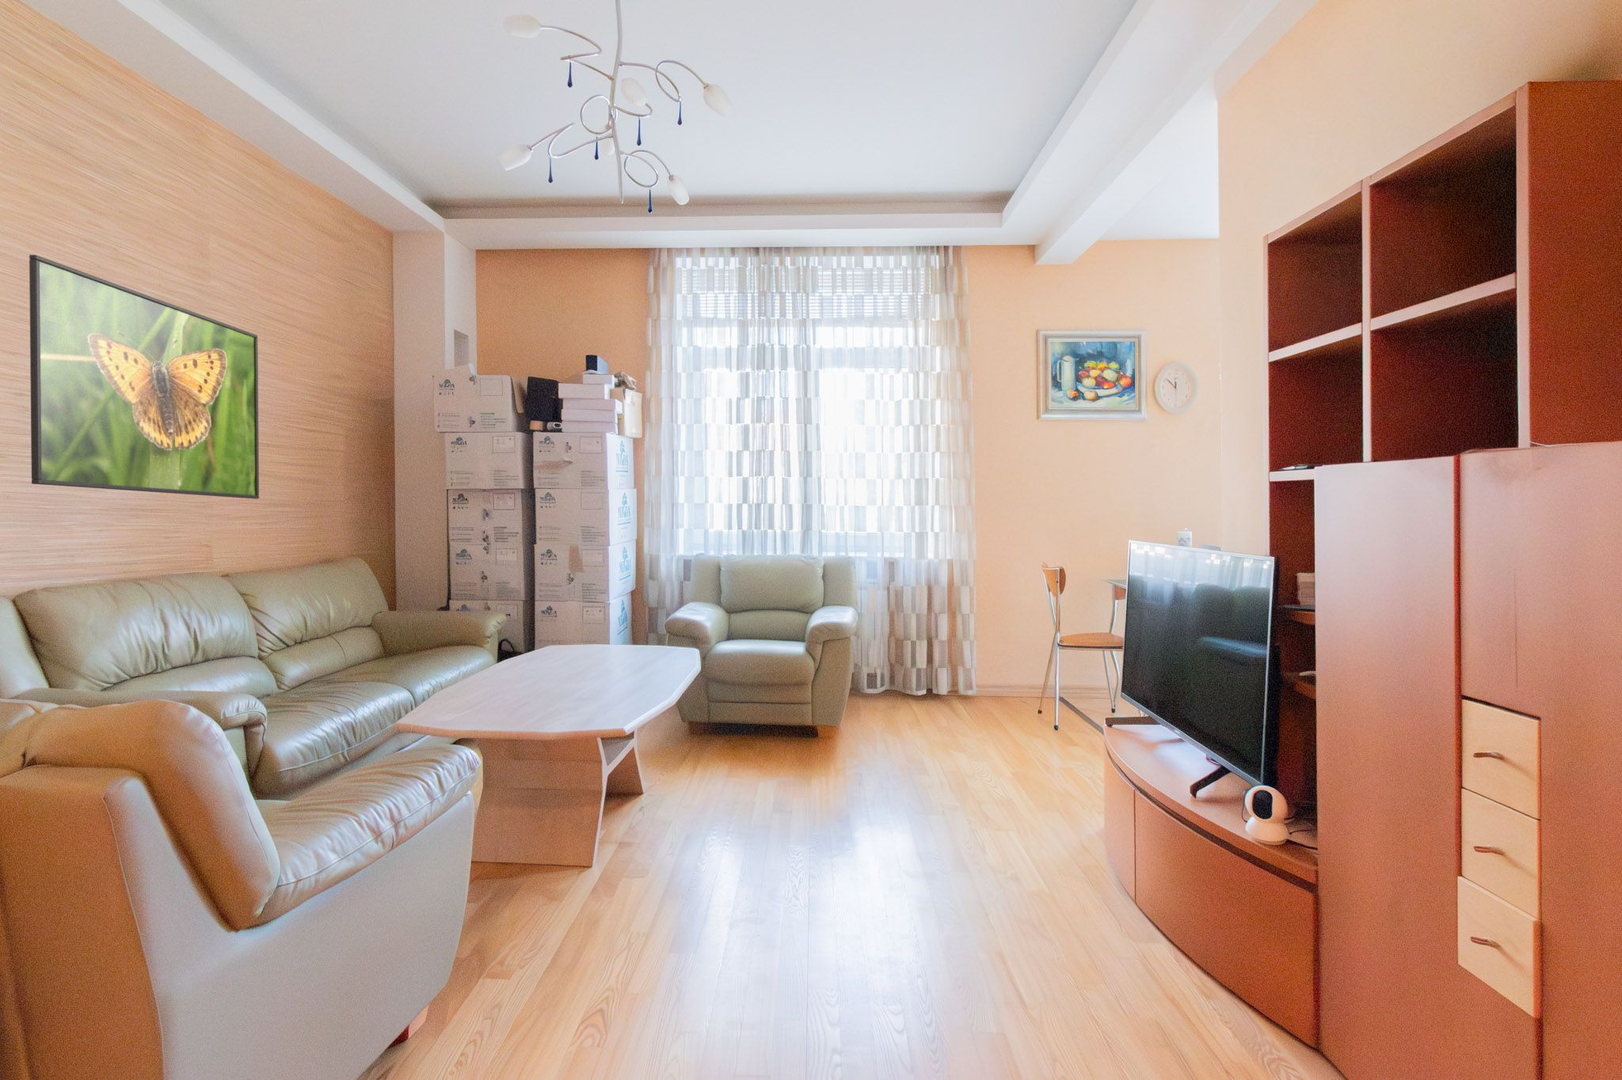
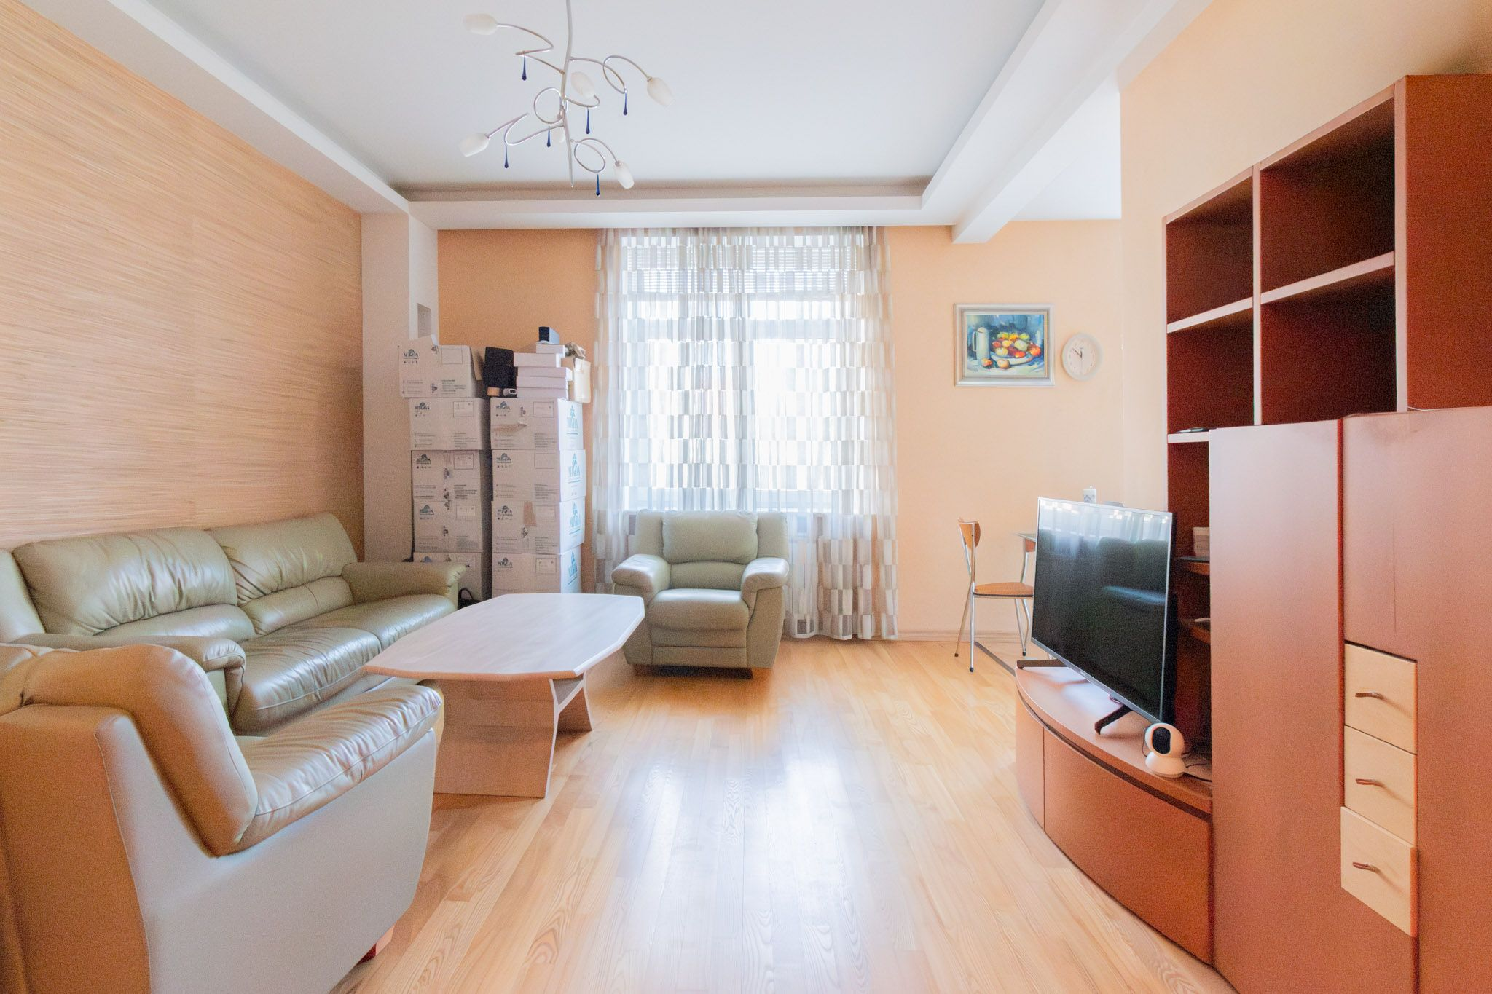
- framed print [29,254,259,499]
